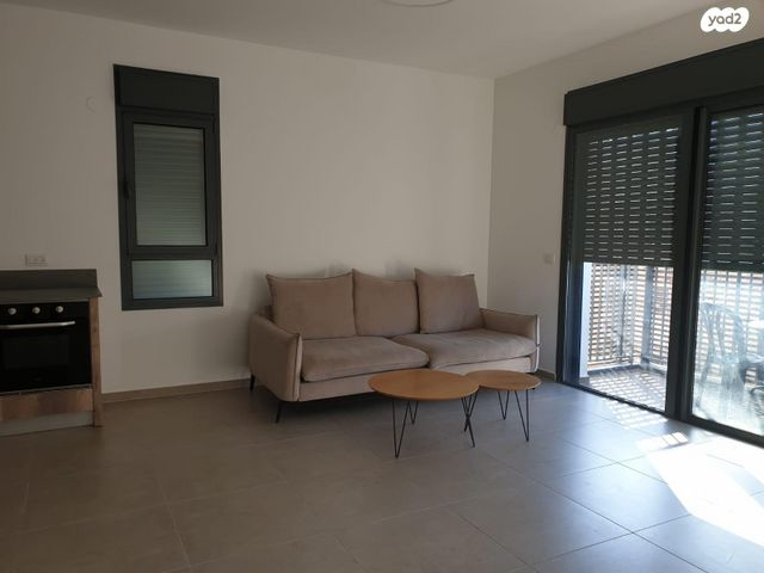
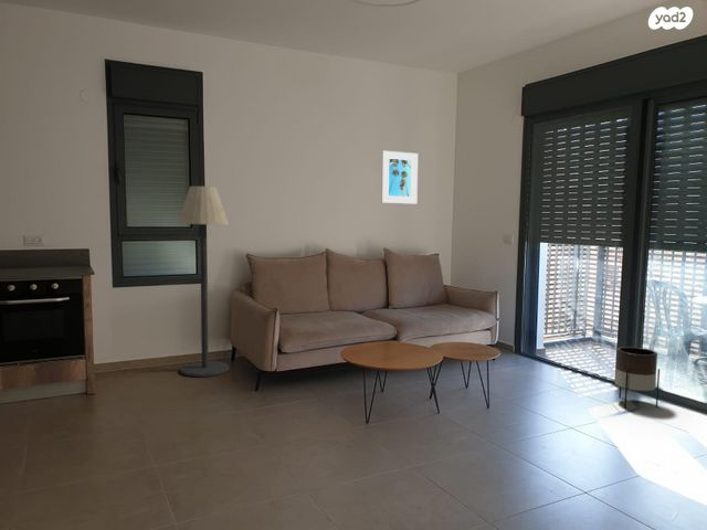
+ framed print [380,150,419,205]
+ planter [614,346,661,410]
+ floor lamp [177,186,230,378]
